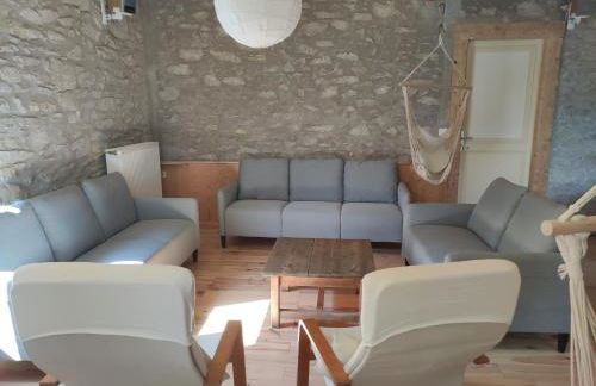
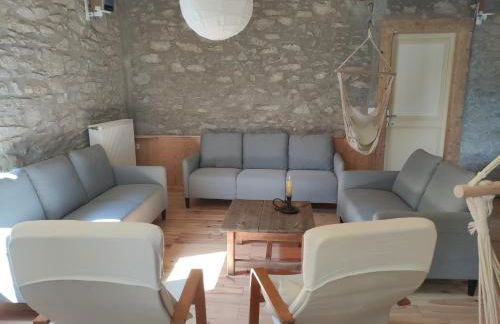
+ candle holder [272,175,300,215]
